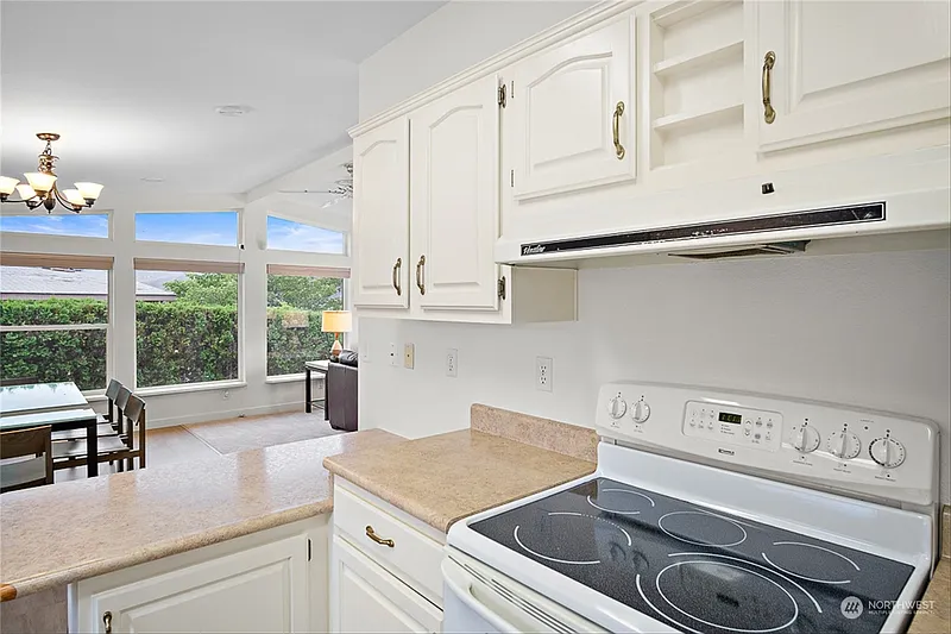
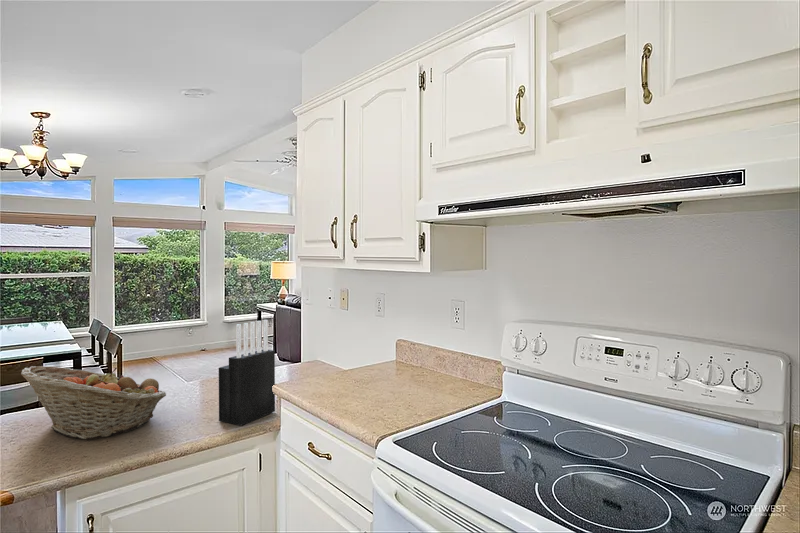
+ knife block [218,319,276,426]
+ fruit basket [20,365,167,440]
